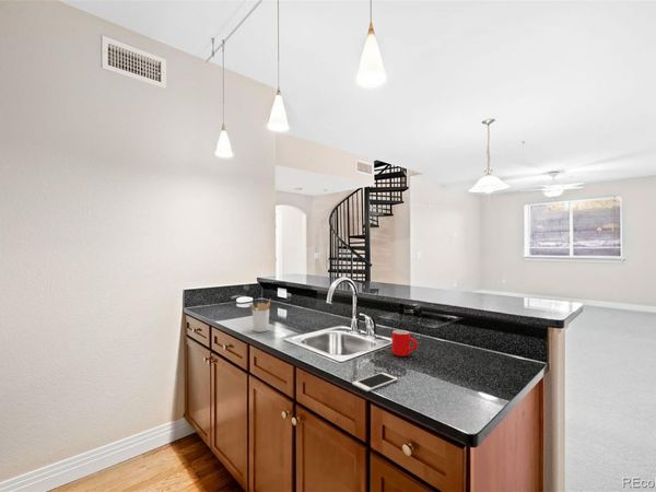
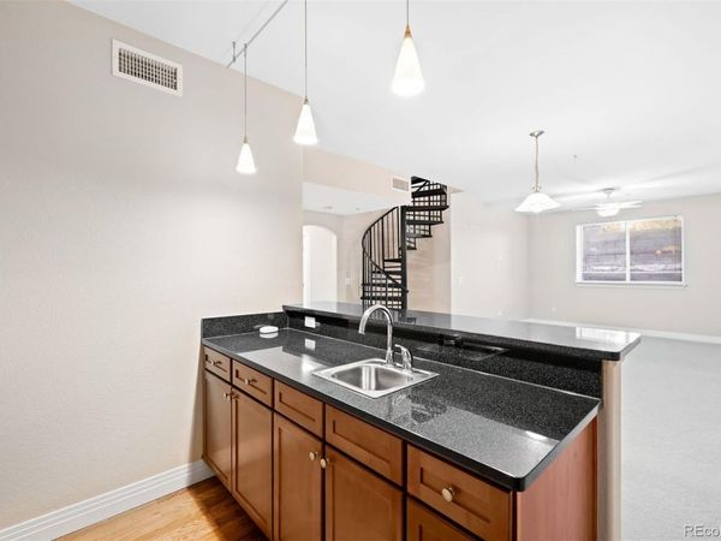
- utensil holder [248,298,271,333]
- cell phone [351,372,399,393]
- mug [391,329,419,358]
